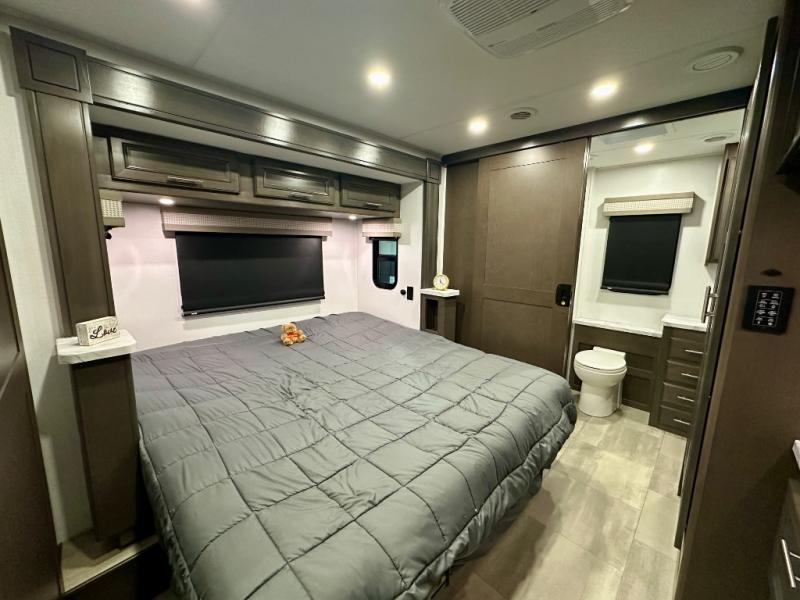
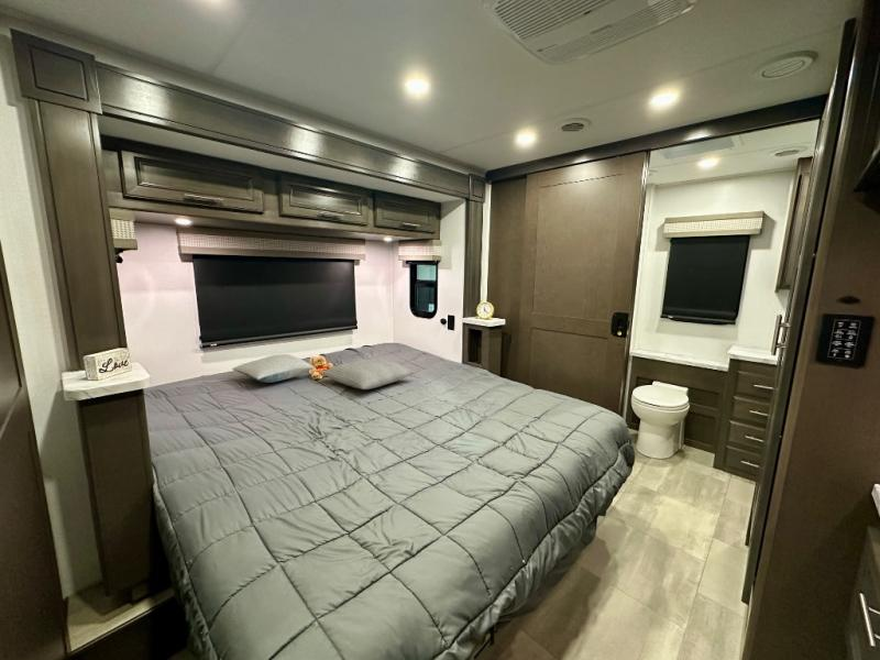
+ pillow [319,356,417,391]
+ pillow [231,353,315,384]
